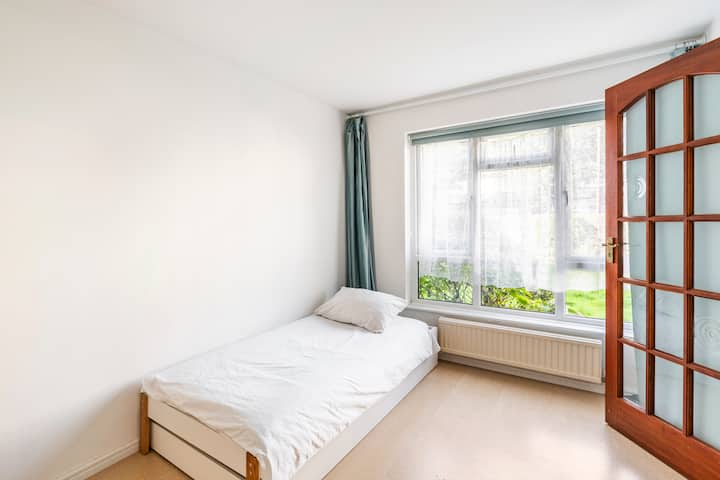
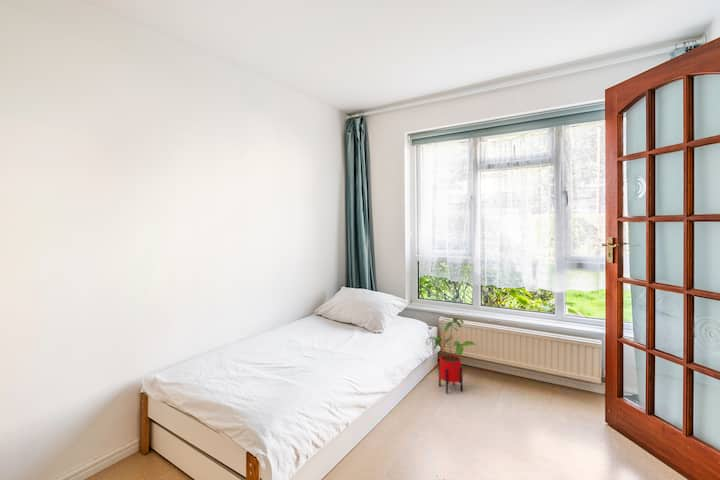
+ house plant [425,317,476,394]
